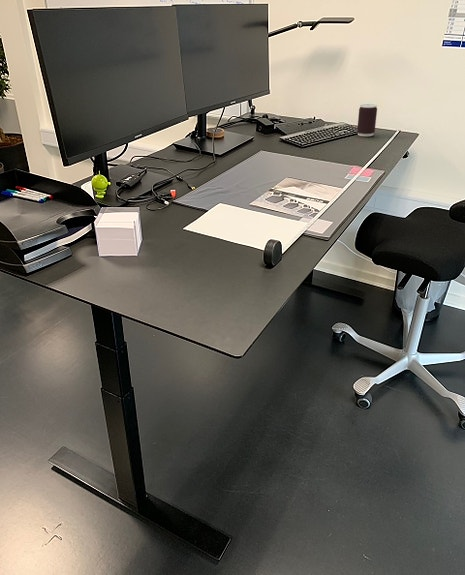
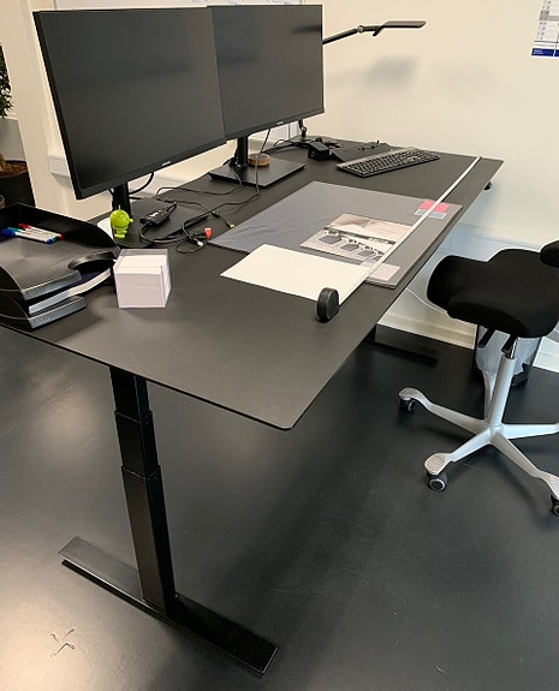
- beverage can [356,103,378,137]
